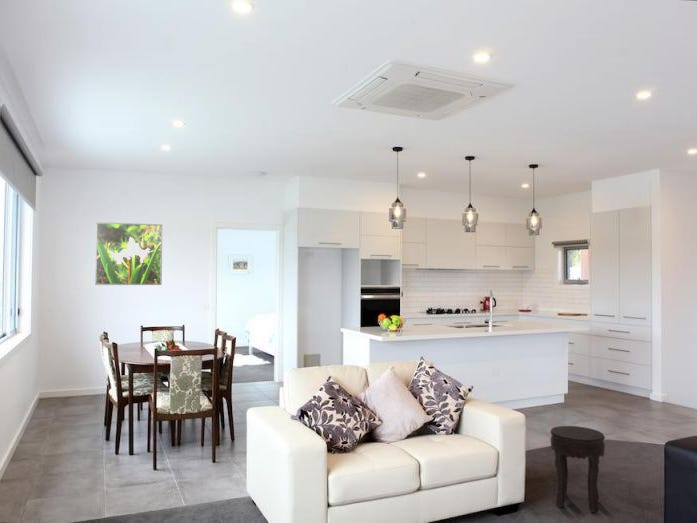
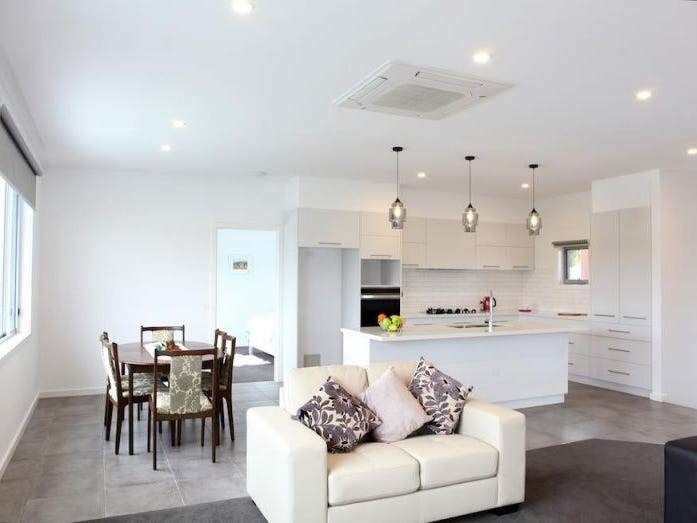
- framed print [94,221,163,286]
- side table [549,425,606,514]
